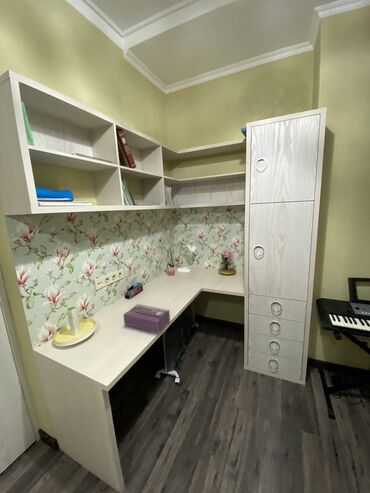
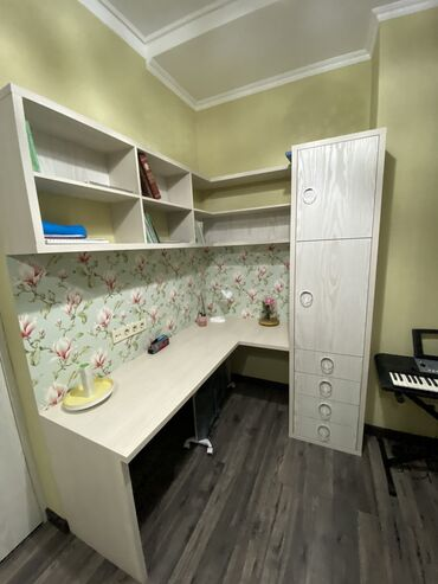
- tissue box [122,303,171,335]
